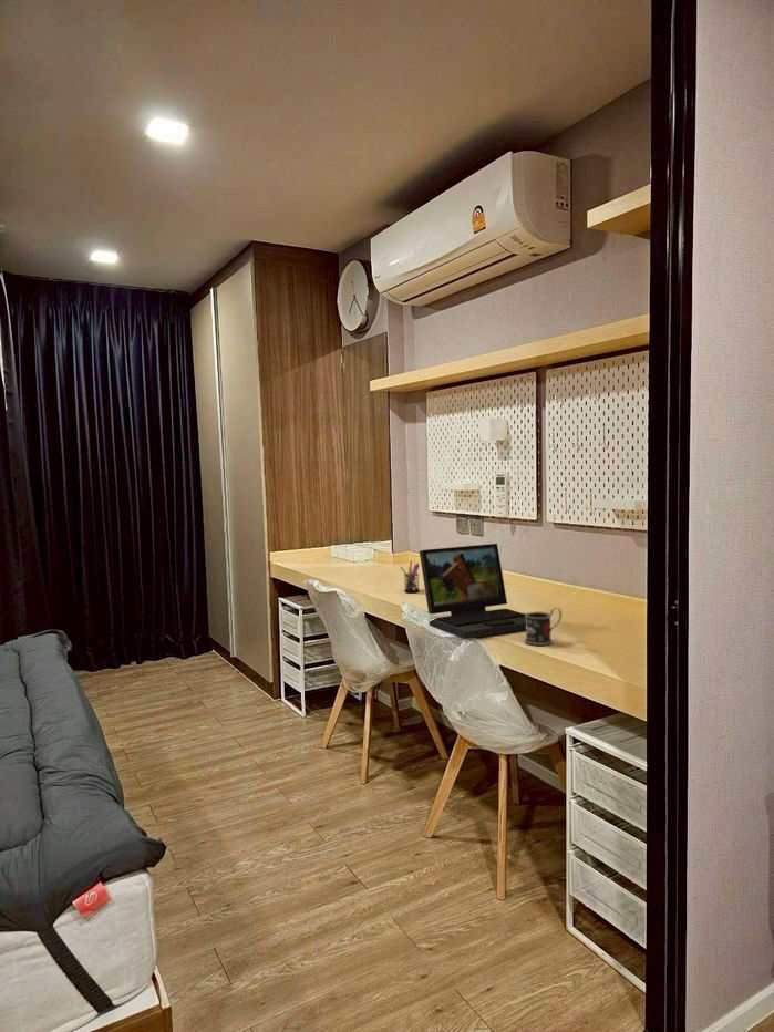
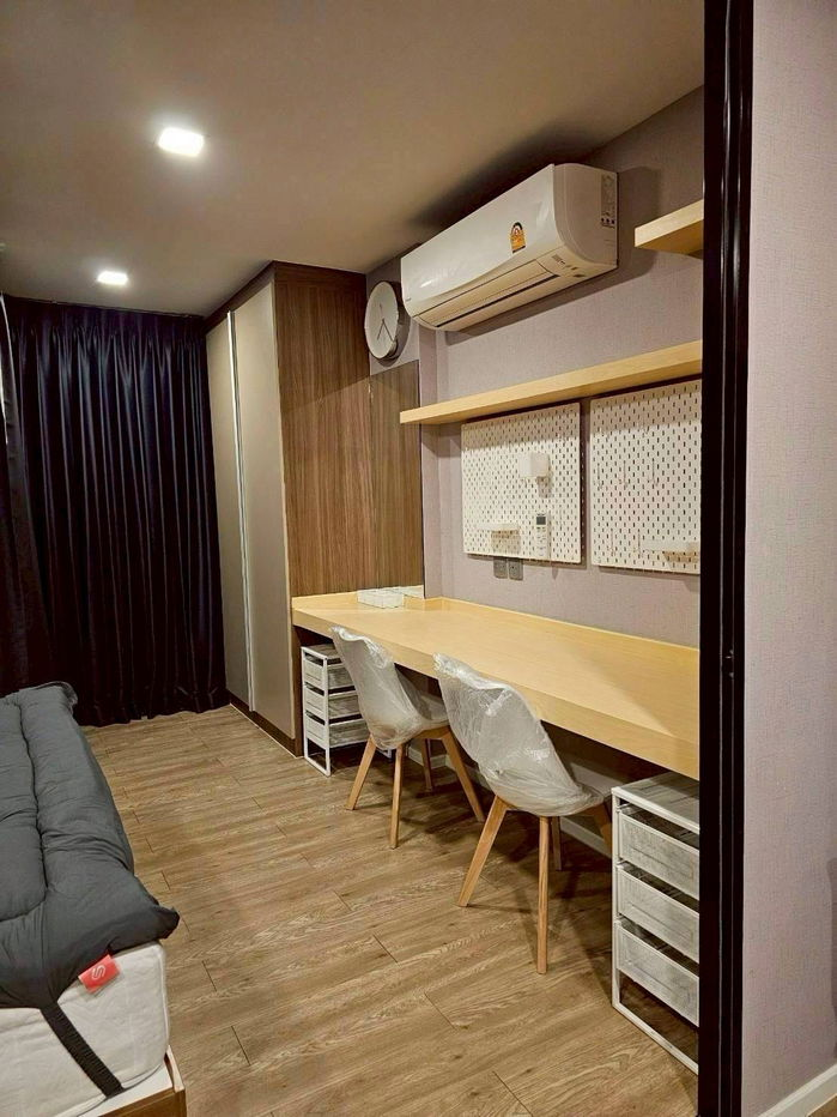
- pen holder [399,559,421,594]
- mug [524,607,563,647]
- laptop [419,543,526,640]
